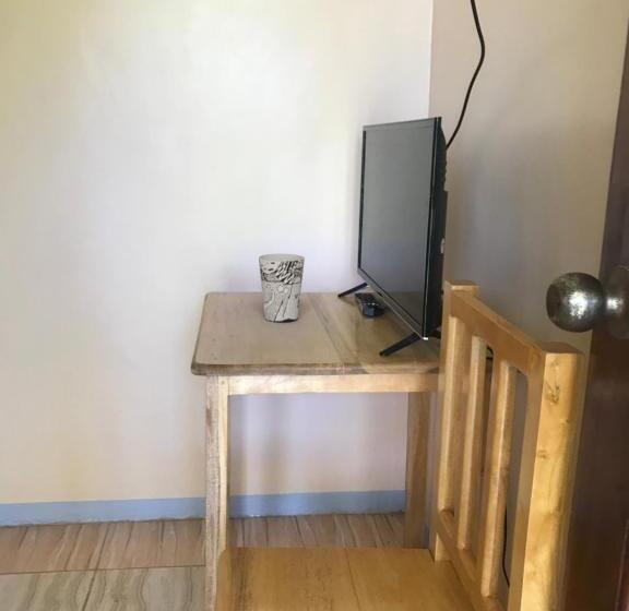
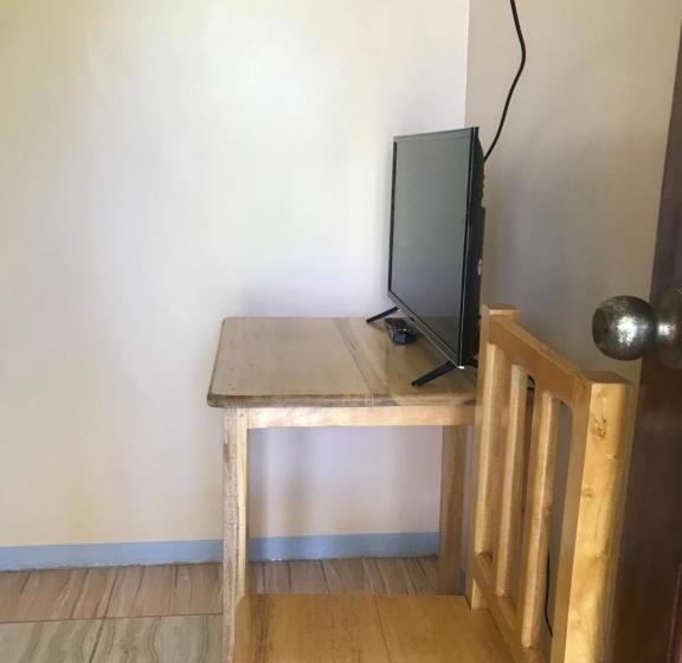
- cup [258,253,306,323]
